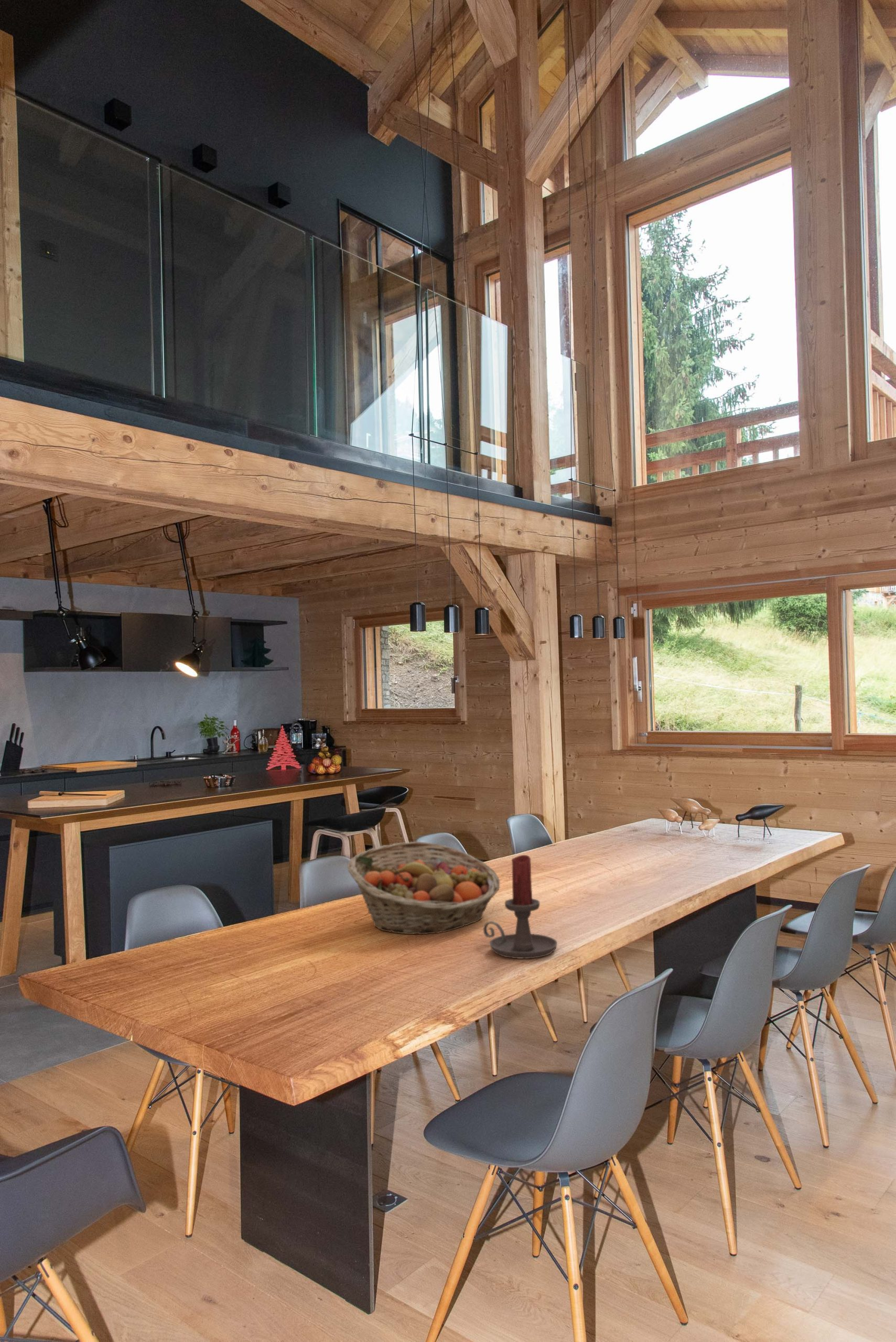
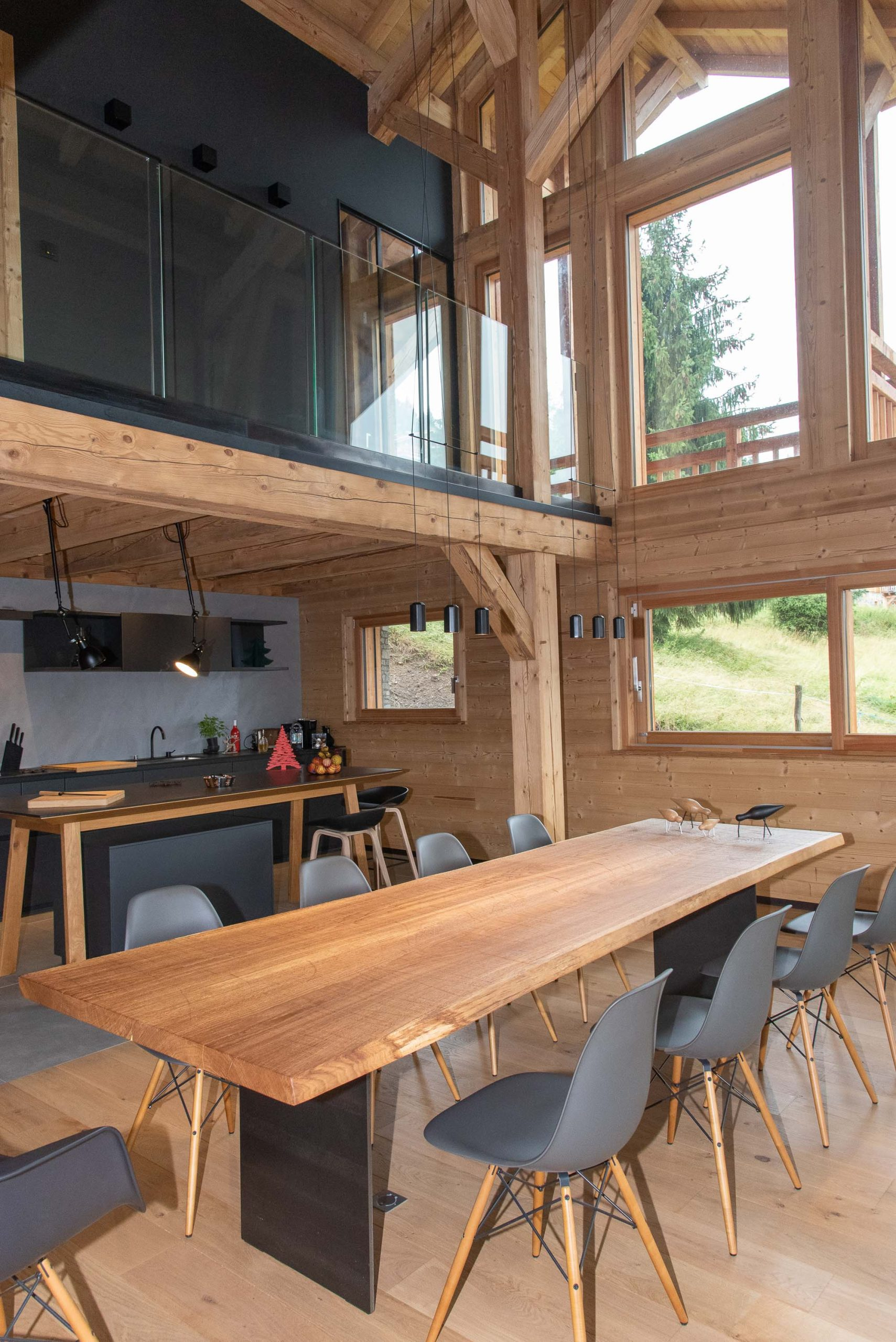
- fruit basket [347,841,501,935]
- candle holder [483,854,558,959]
